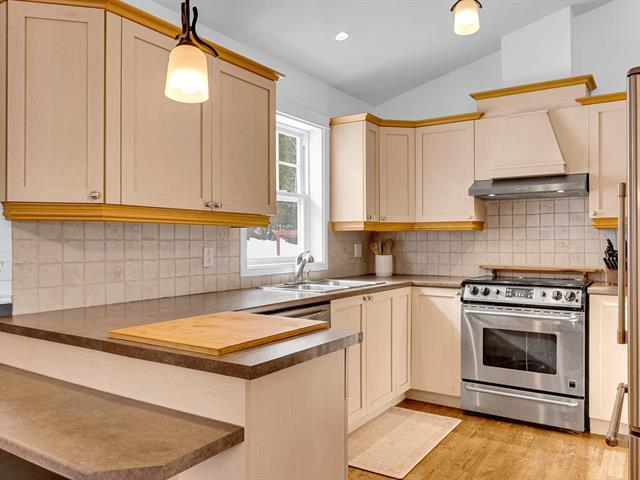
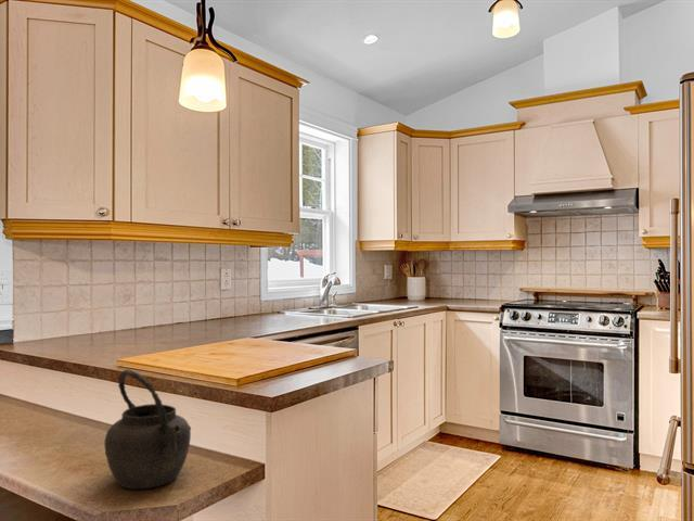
+ kettle [103,369,192,491]
